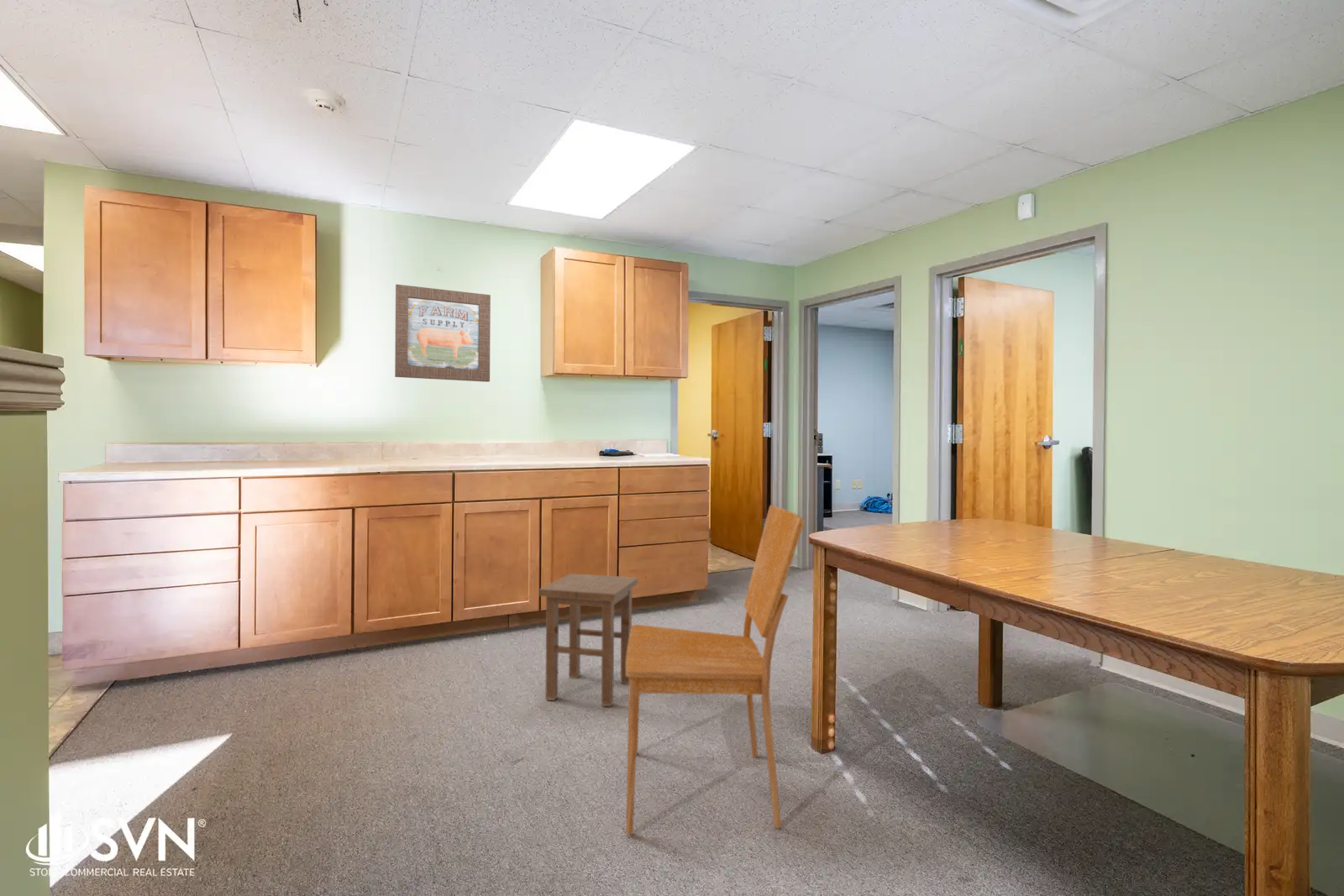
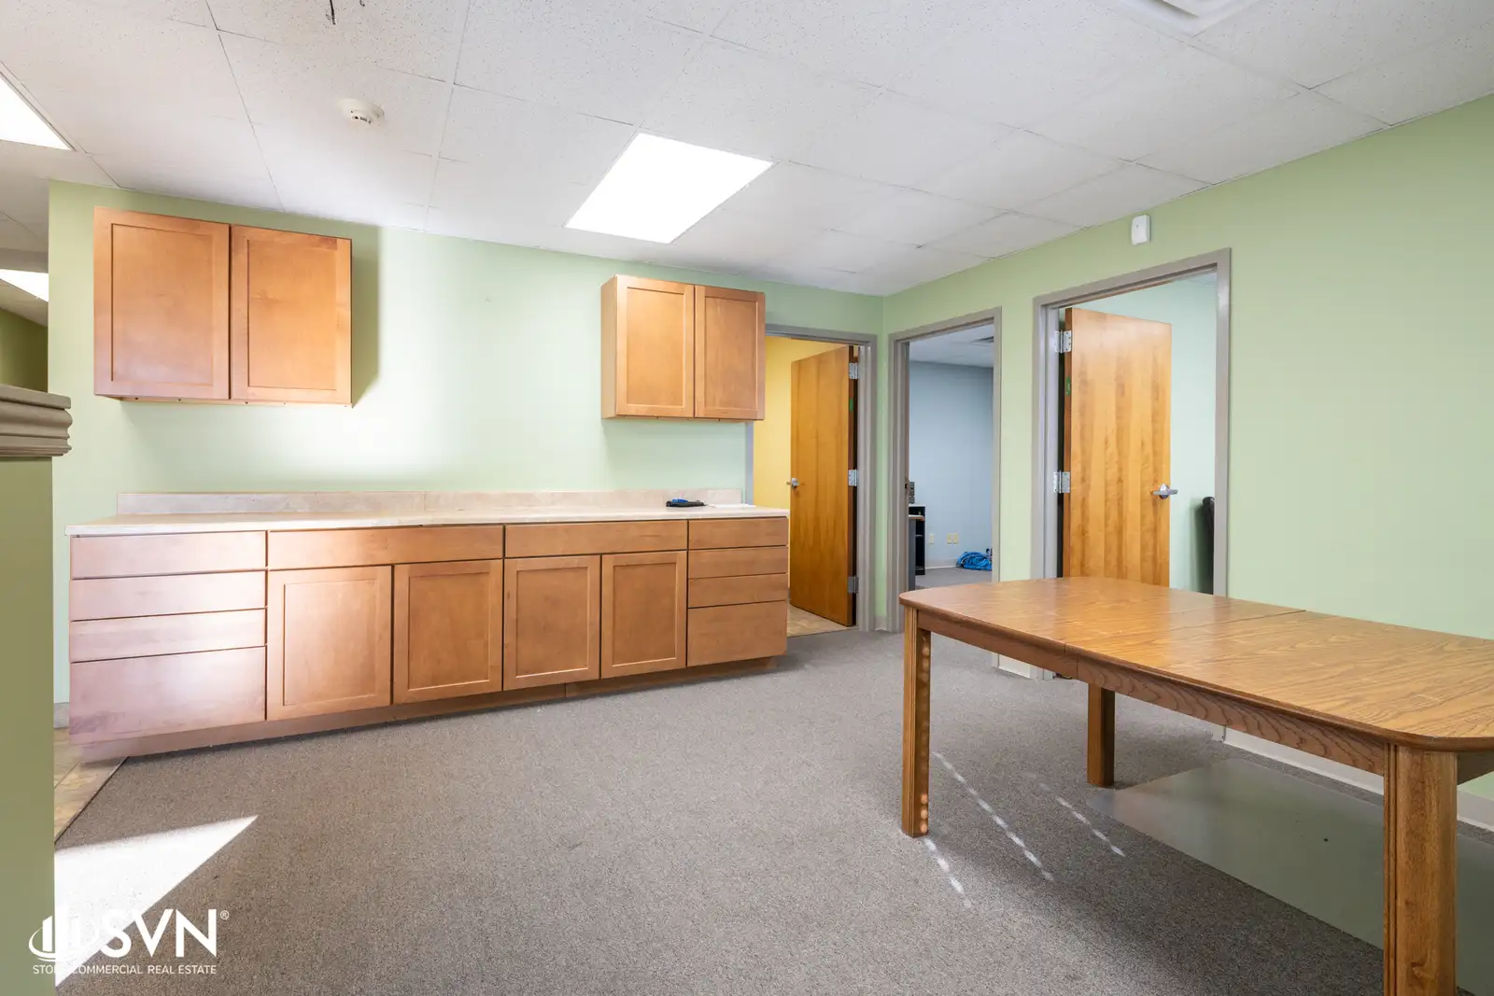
- chair [625,504,806,836]
- wall art [394,284,491,383]
- stool [538,573,638,707]
